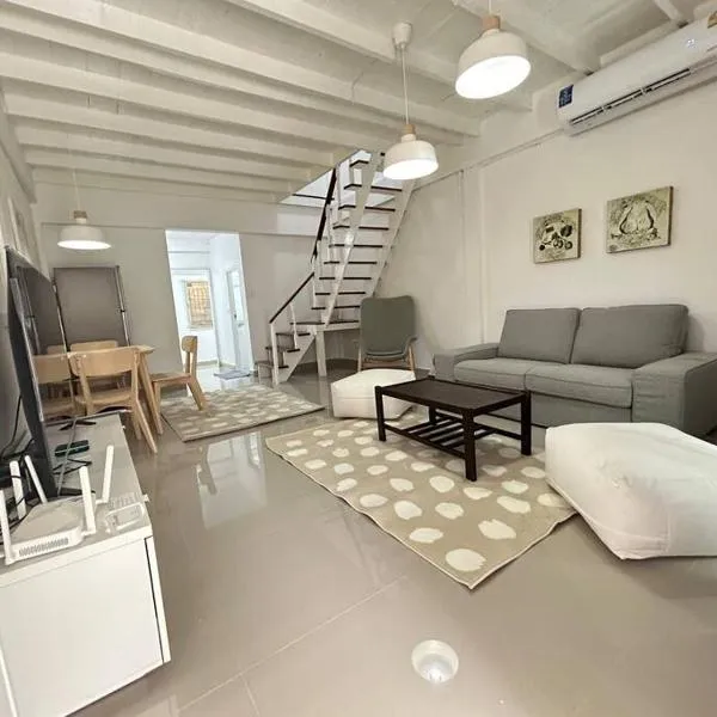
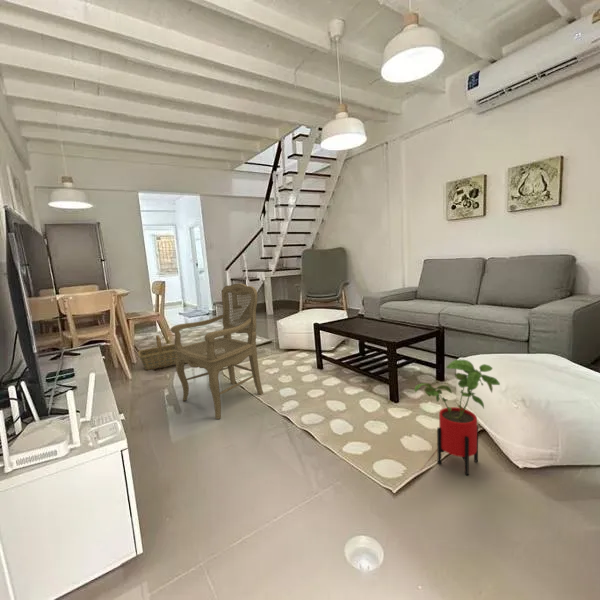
+ armchair [170,282,264,420]
+ house plant [414,359,501,476]
+ basket [137,334,177,371]
